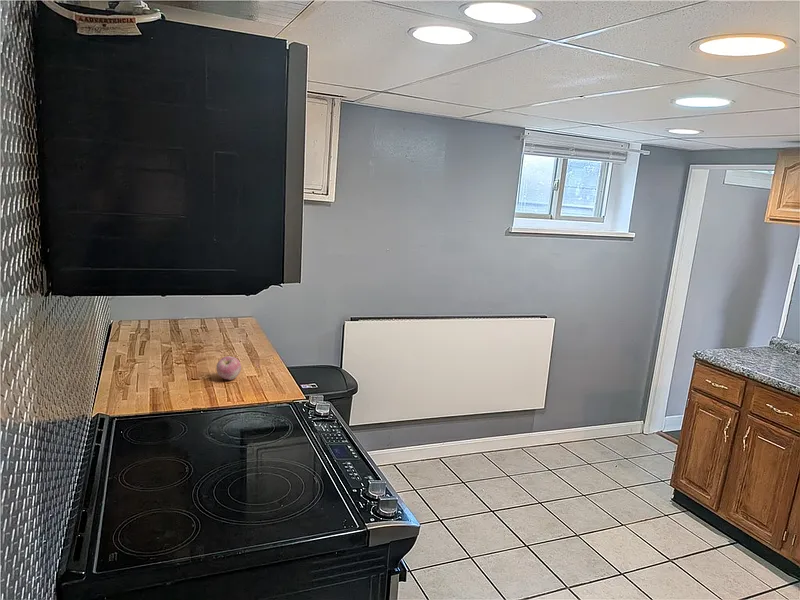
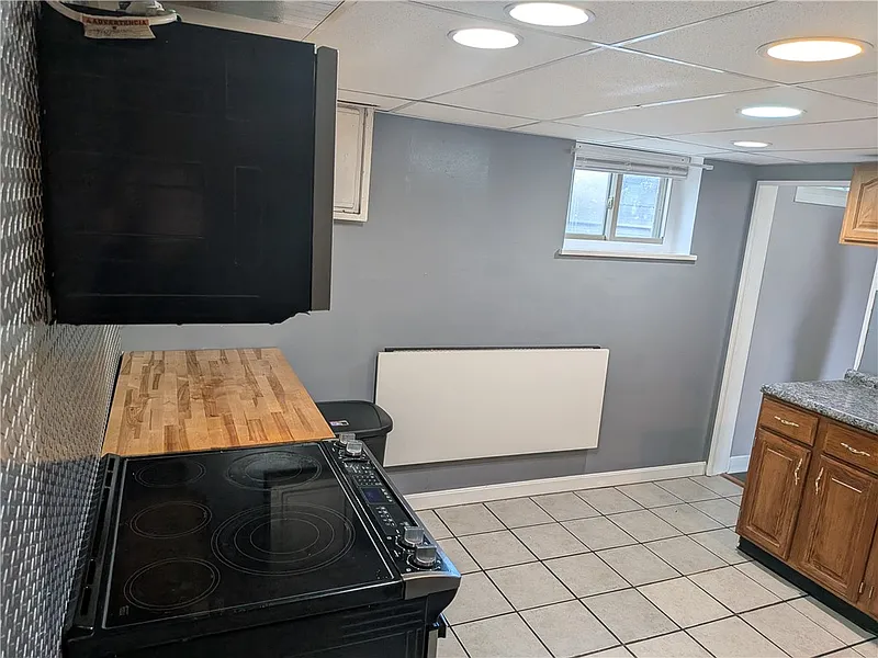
- apple [215,355,242,381]
